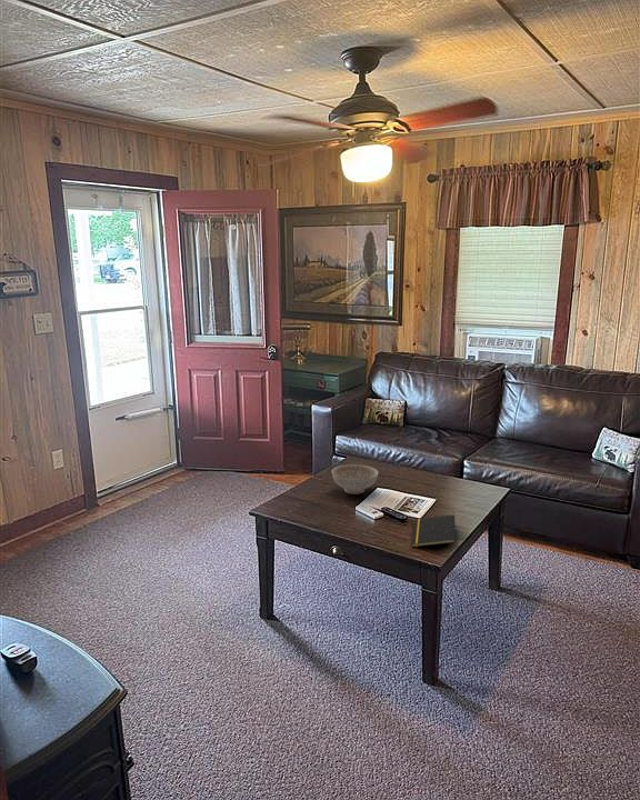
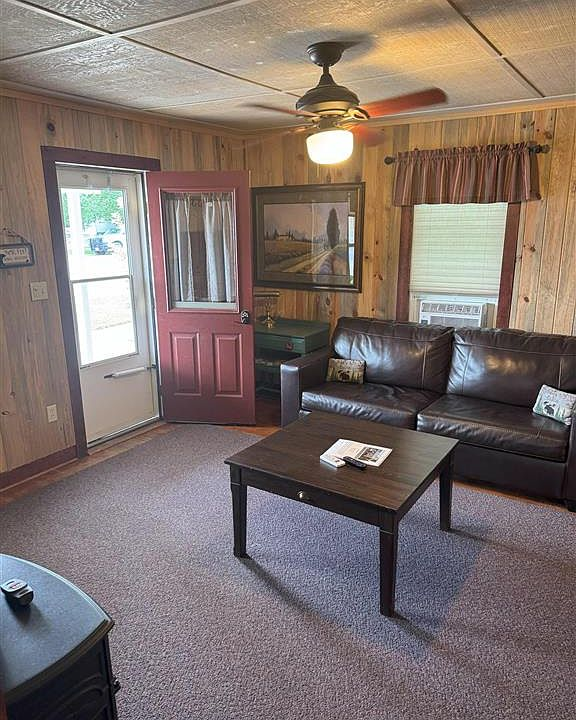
- notepad [411,514,457,548]
- decorative bowl [331,463,380,496]
